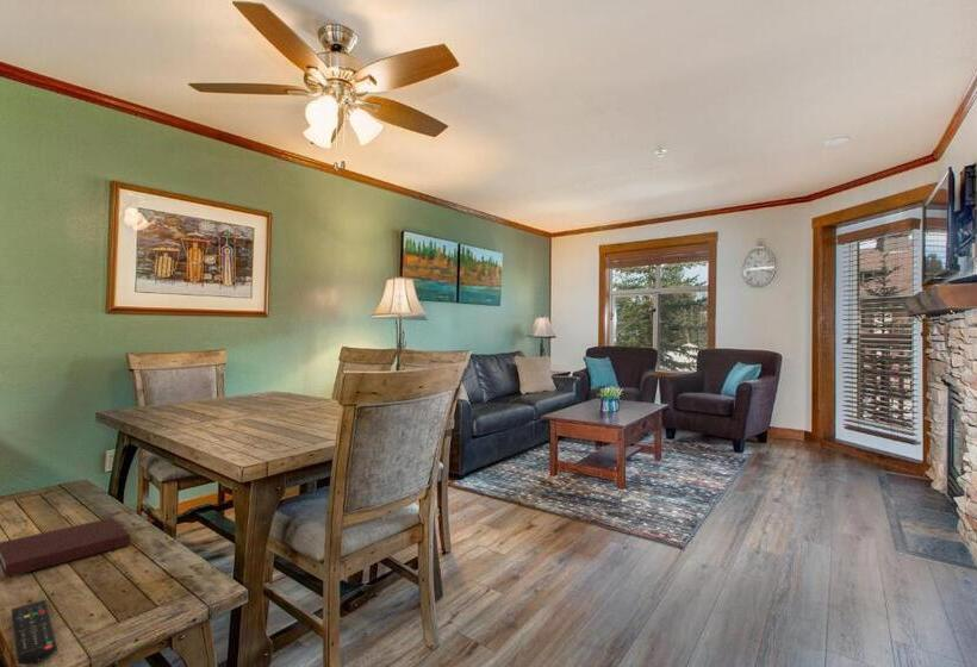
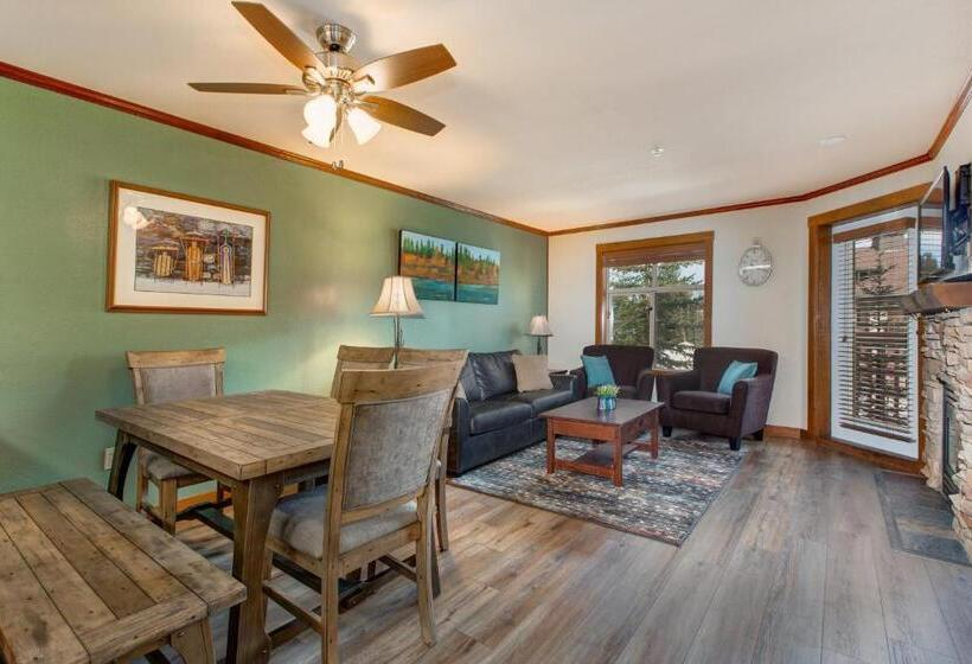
- notebook [0,517,131,579]
- remote control [11,598,58,666]
